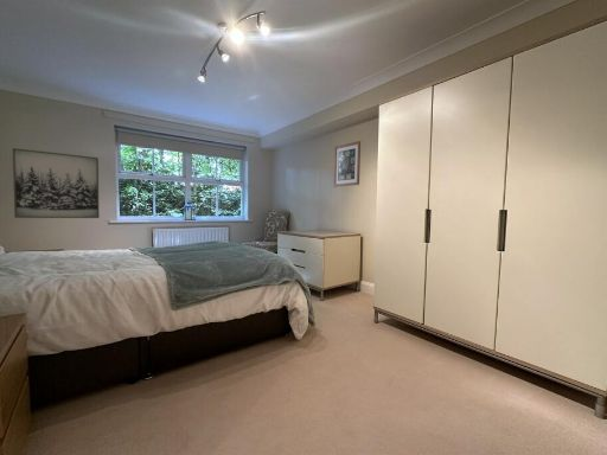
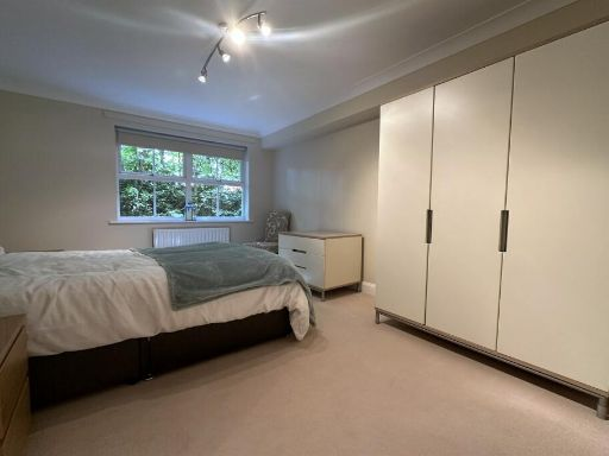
- wall art [12,147,101,219]
- wall art [332,140,362,188]
